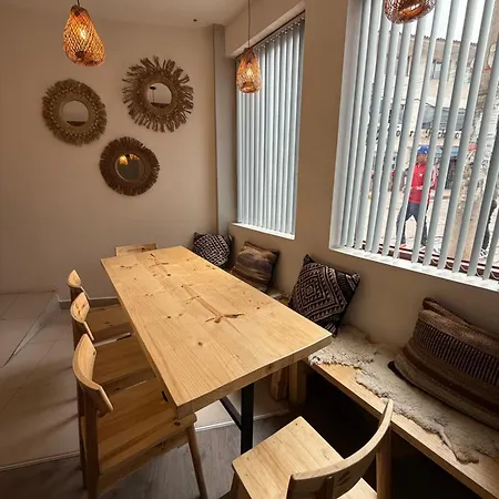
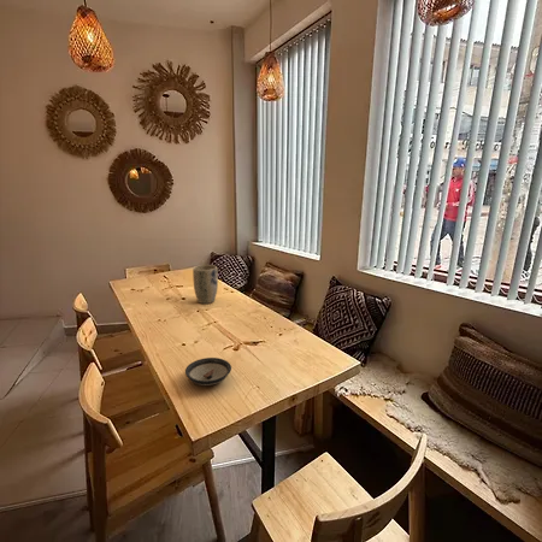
+ saucer [184,357,232,387]
+ plant pot [192,264,219,305]
